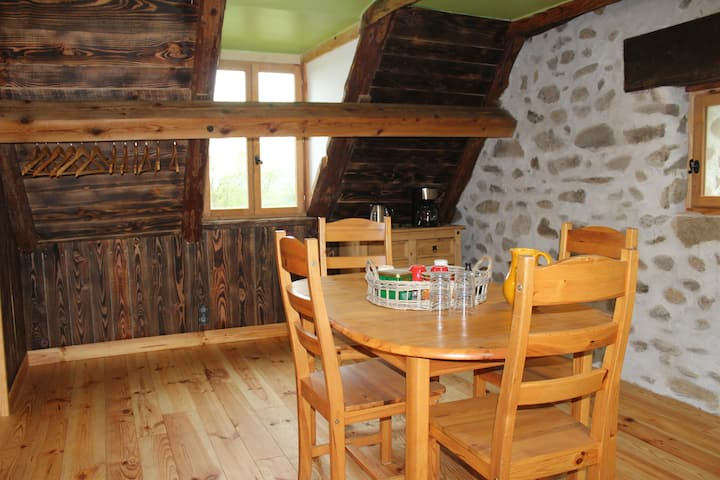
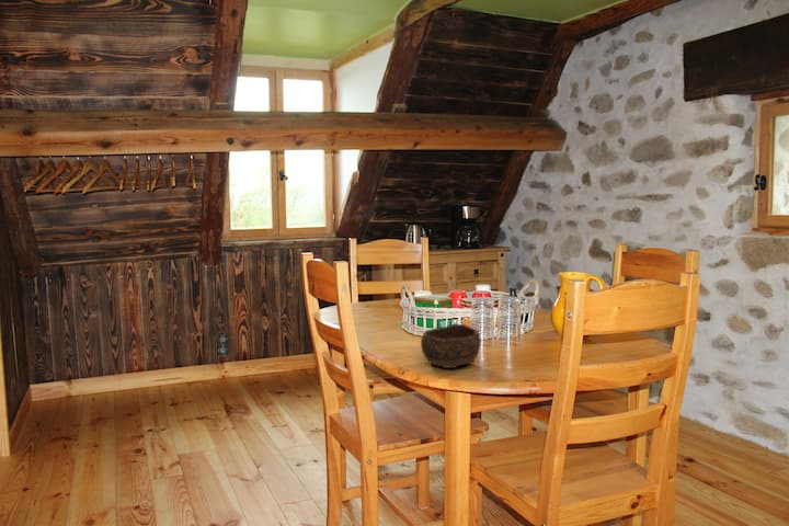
+ bowl [420,323,482,369]
